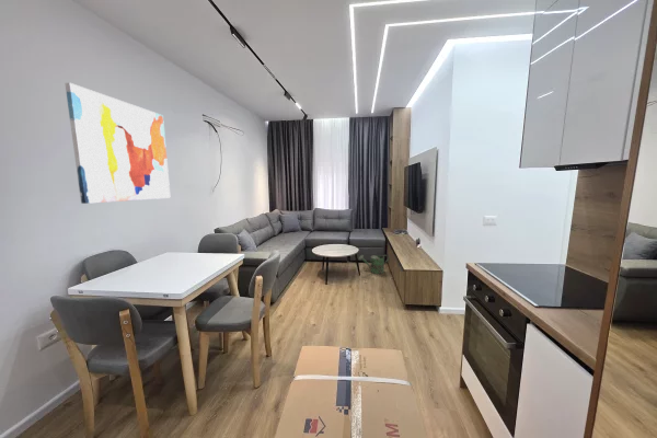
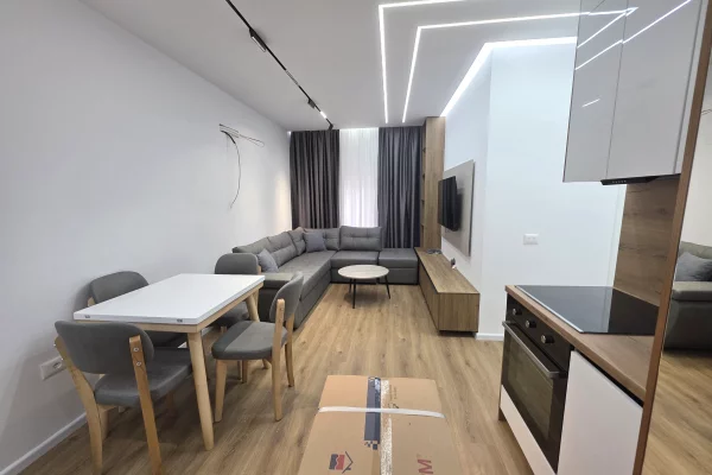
- wall art [64,82,172,205]
- watering can [358,254,390,275]
